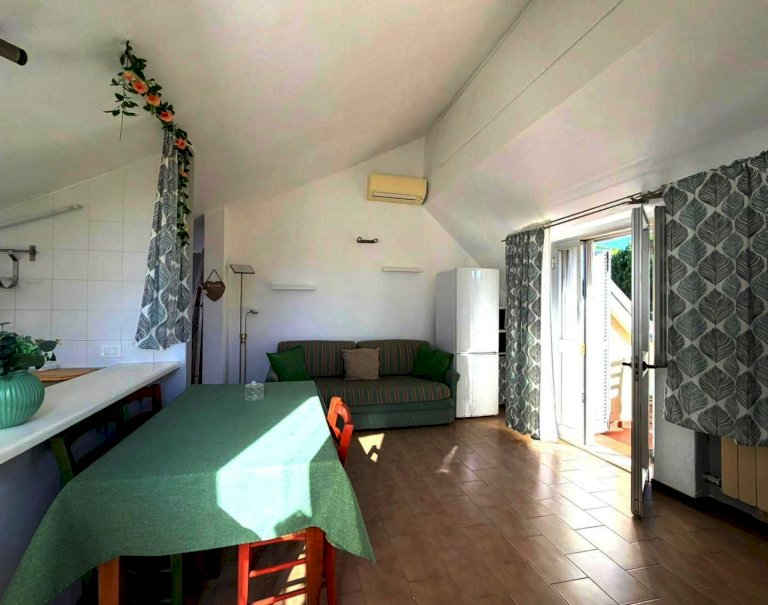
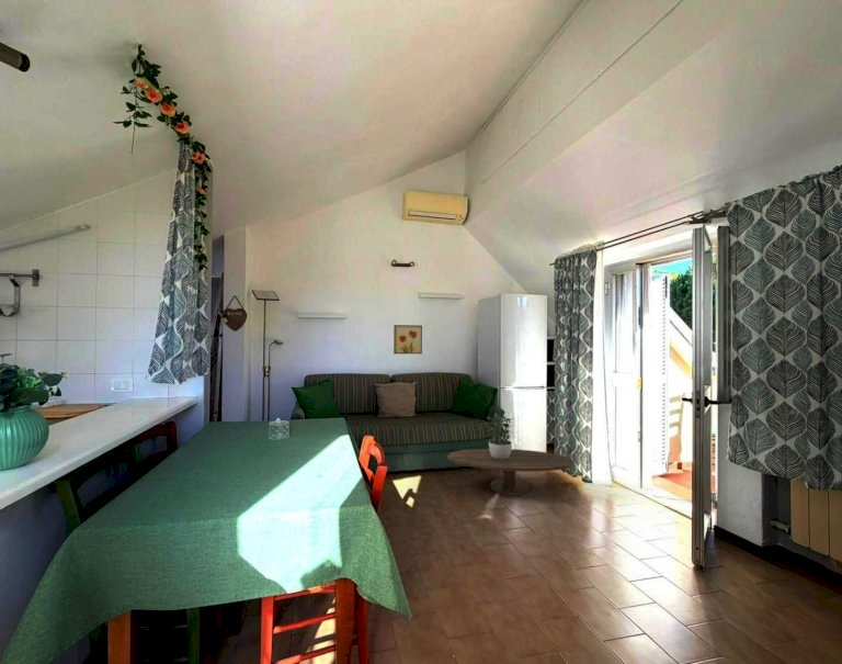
+ wall art [392,324,423,354]
+ potted plant [483,412,515,459]
+ coffee table [446,448,574,496]
